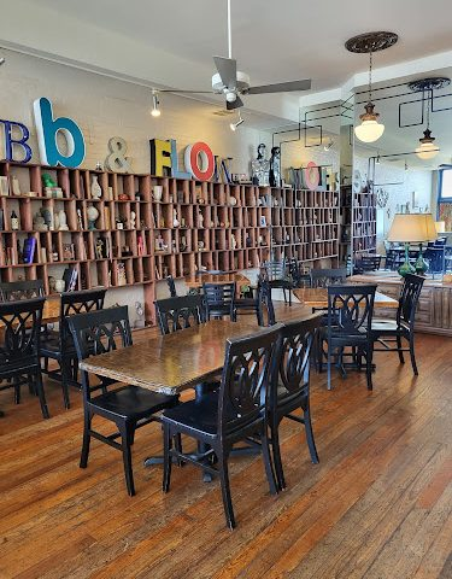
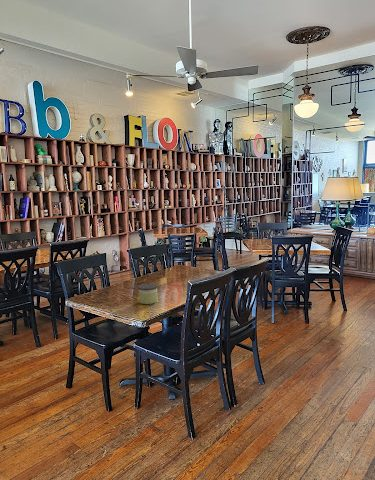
+ candle [137,283,159,305]
